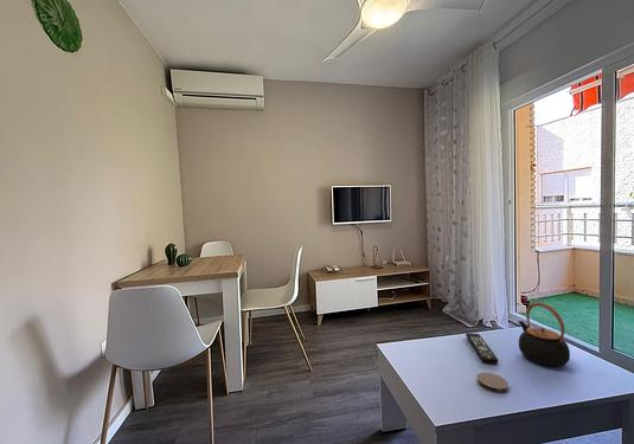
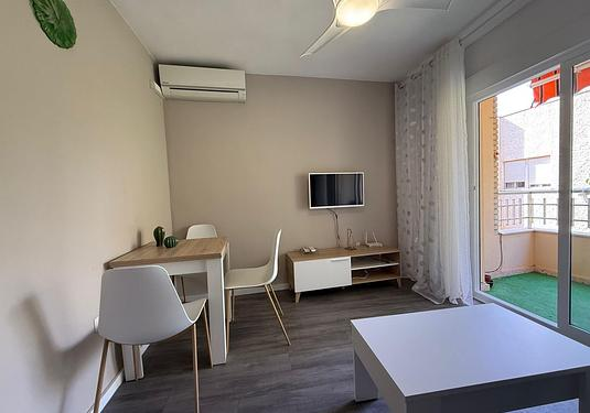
- teapot [517,301,571,368]
- remote control [465,332,499,365]
- coaster [476,372,510,393]
